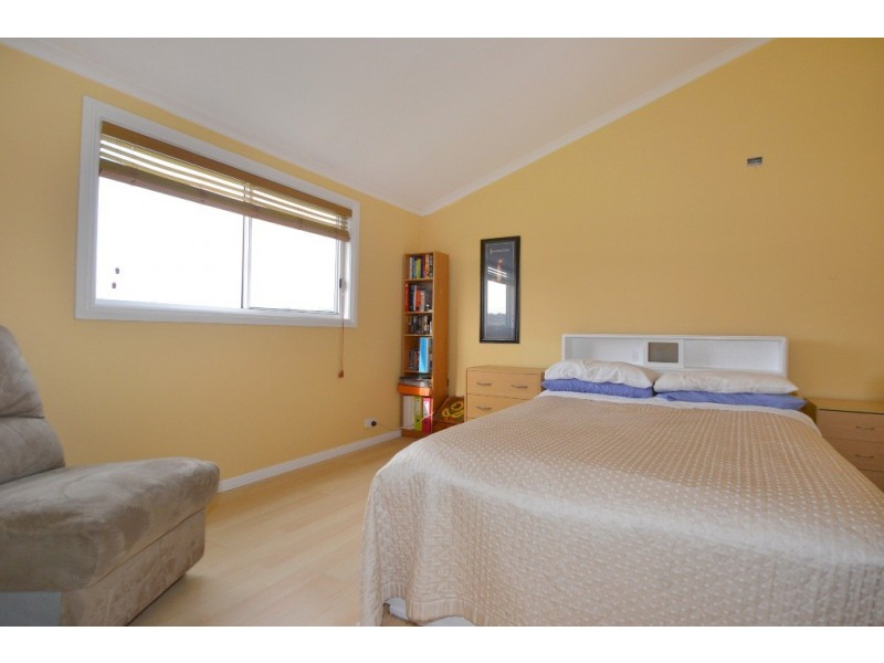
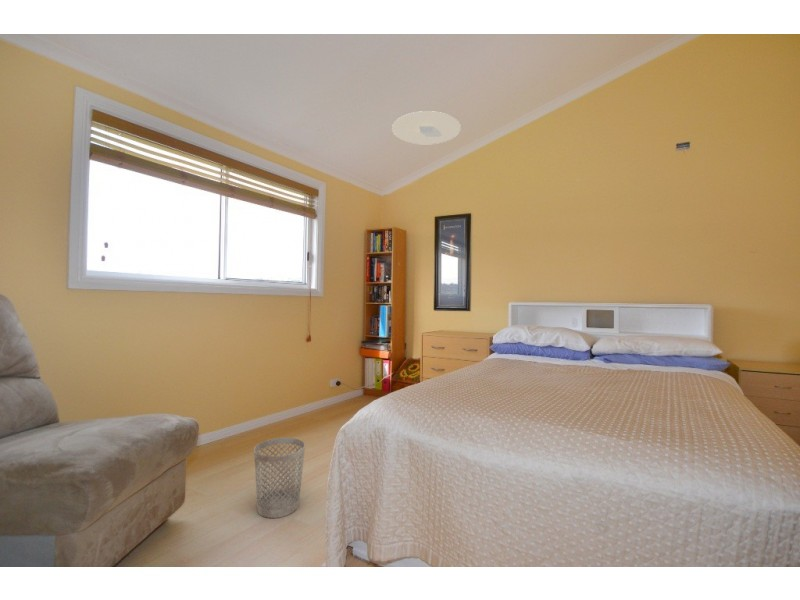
+ ceiling light [391,110,462,145]
+ wastebasket [253,437,306,519]
